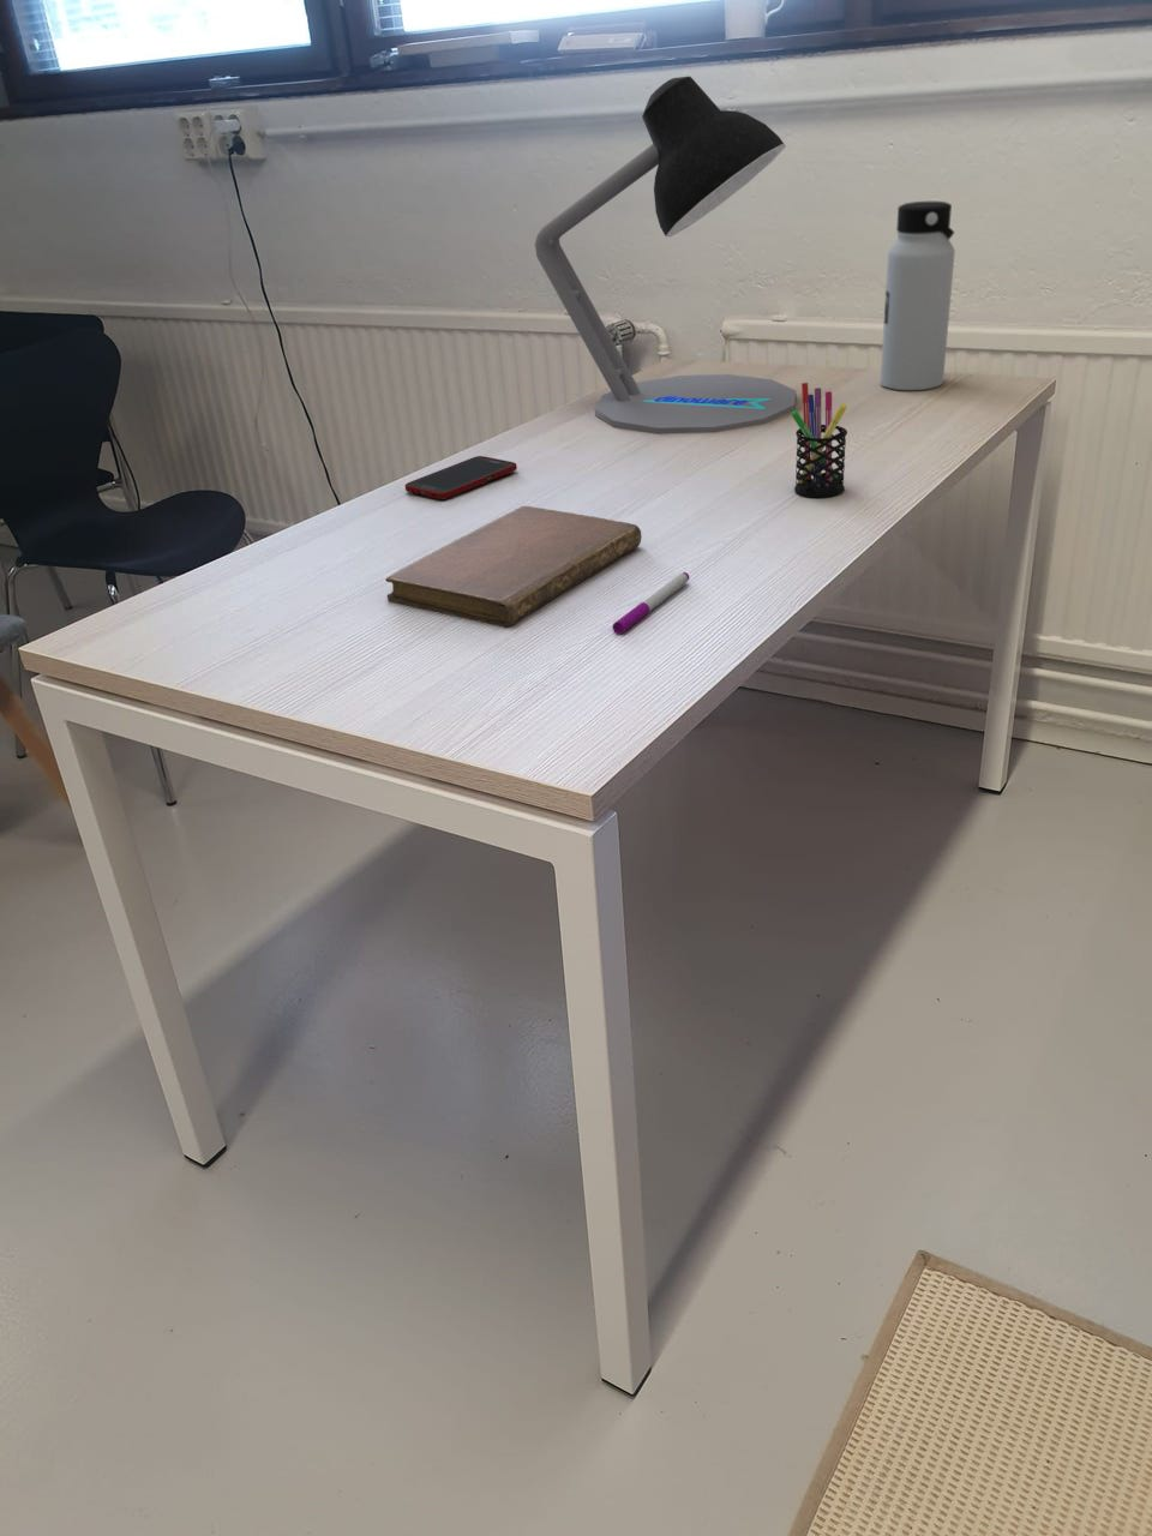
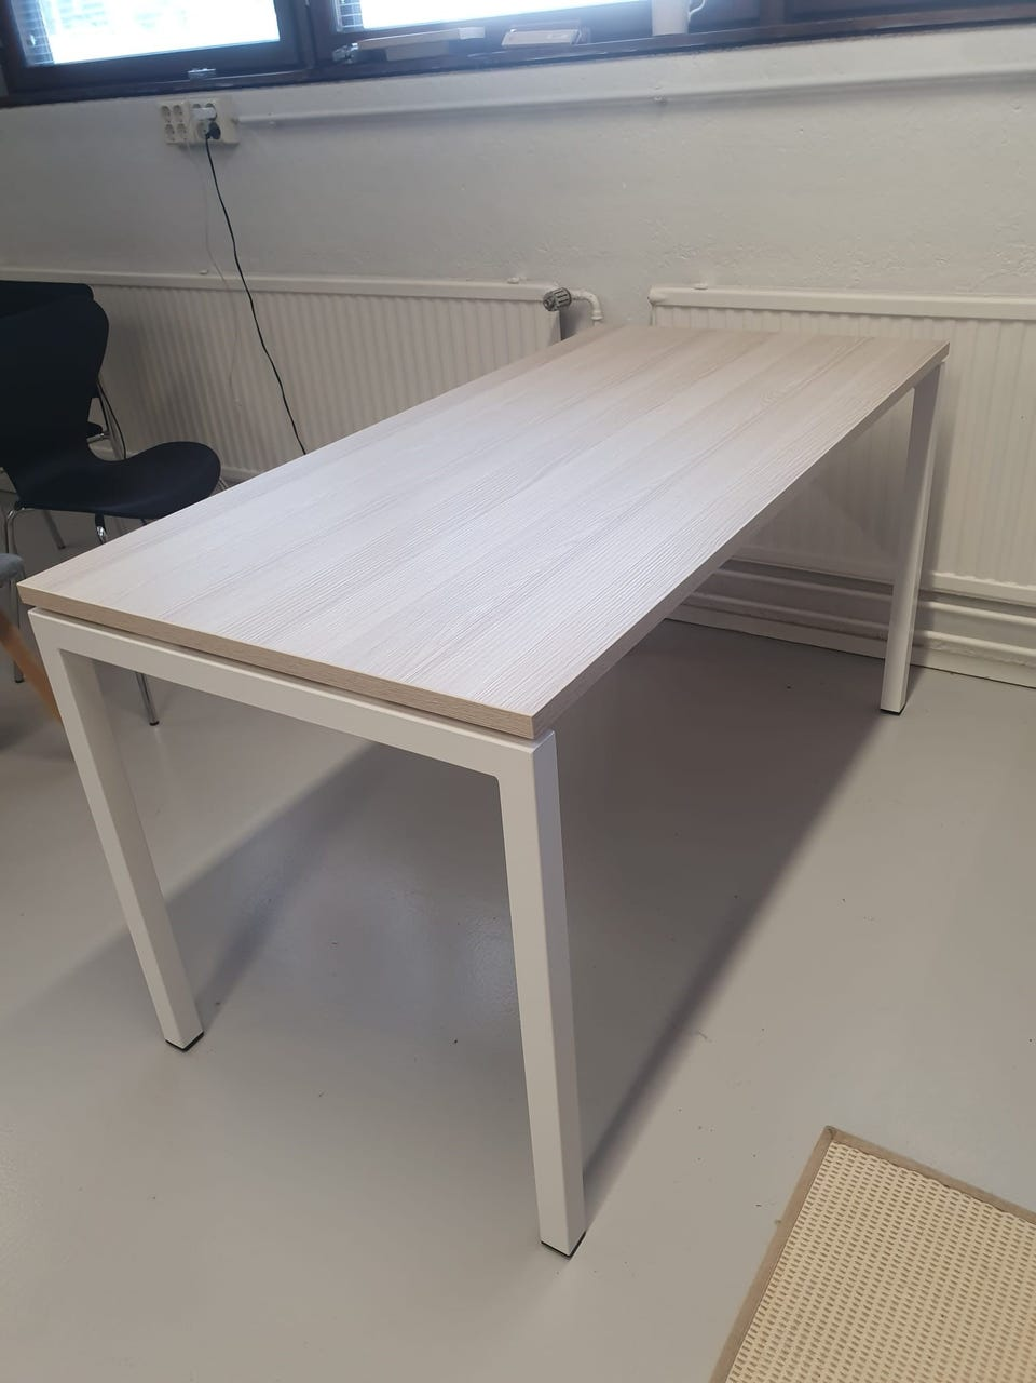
- cell phone [404,455,518,501]
- notebook [384,506,644,628]
- water bottle [880,201,956,391]
- pen holder [790,382,848,500]
- pen [611,571,690,636]
- desk lamp [534,76,796,434]
